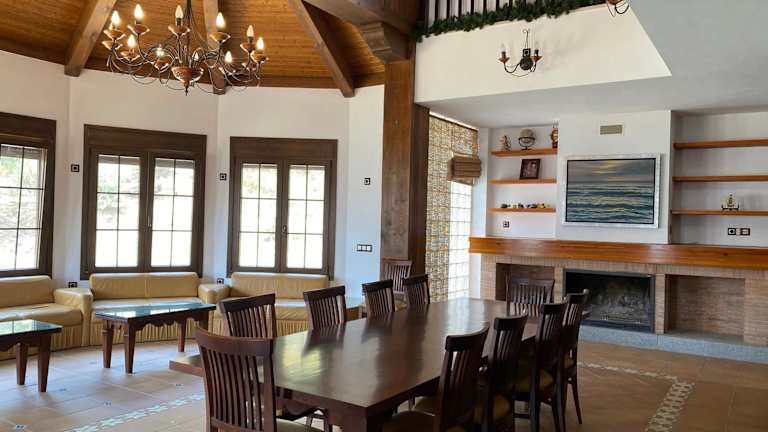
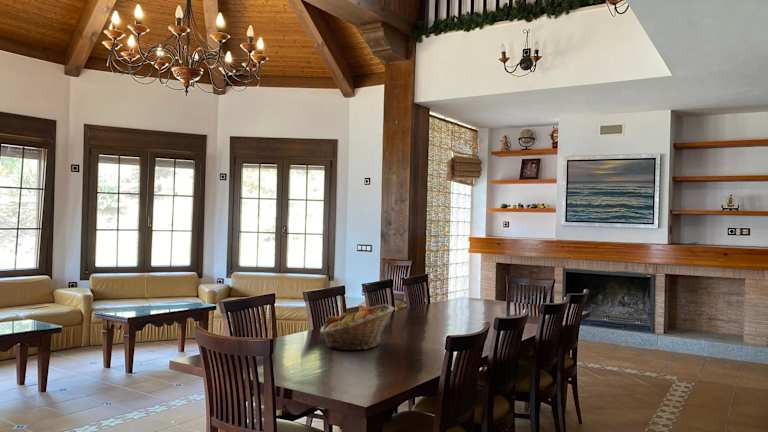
+ fruit basket [319,303,395,352]
